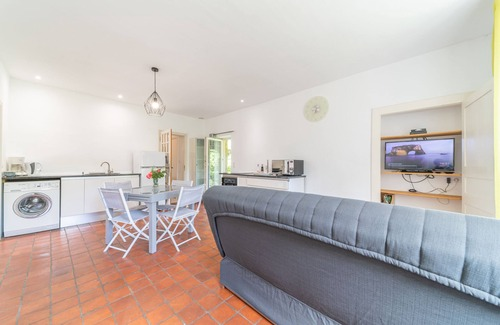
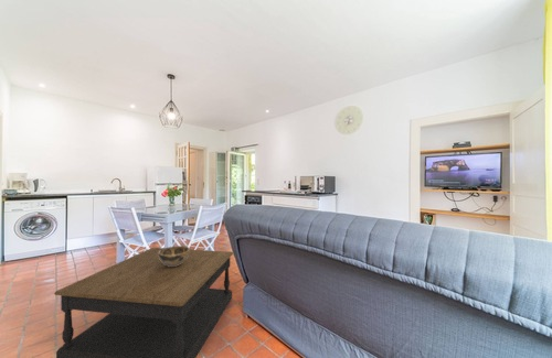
+ decorative bowl [158,245,191,267]
+ coffee table [53,247,234,358]
